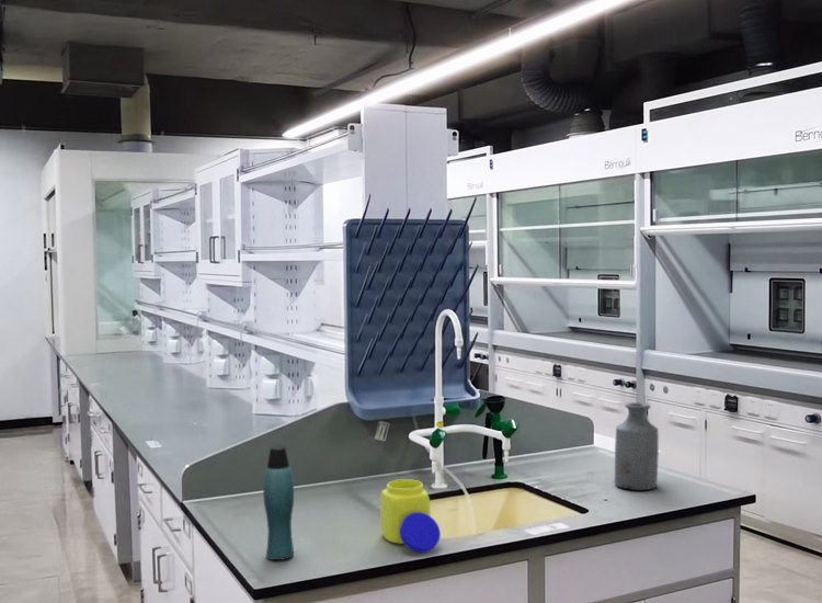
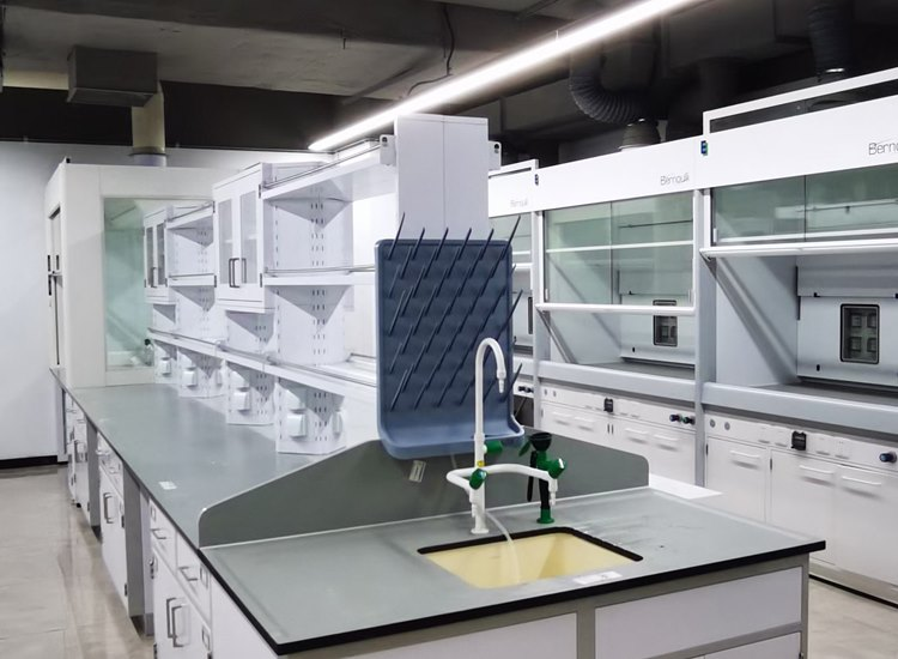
- bottle [262,445,295,561]
- jar [379,478,442,554]
- bottle [614,401,660,491]
